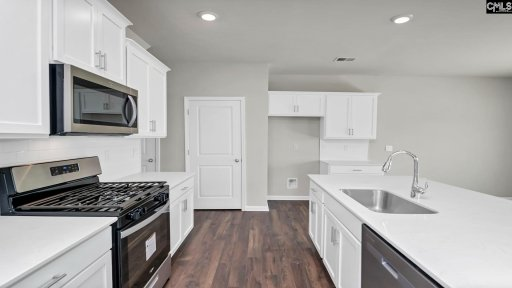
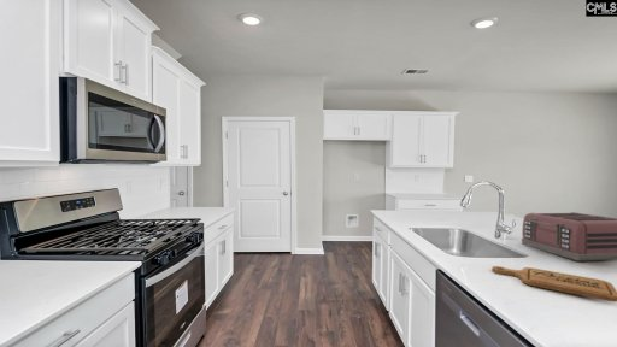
+ toaster [521,211,617,261]
+ cutting board [490,265,617,302]
